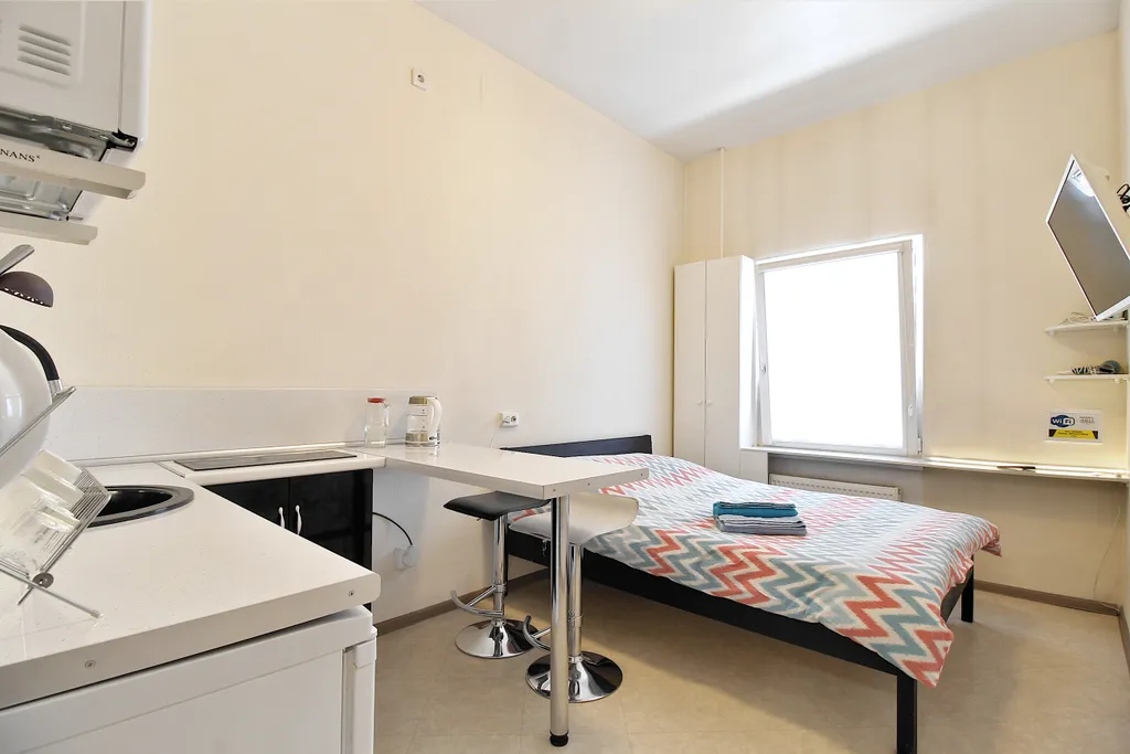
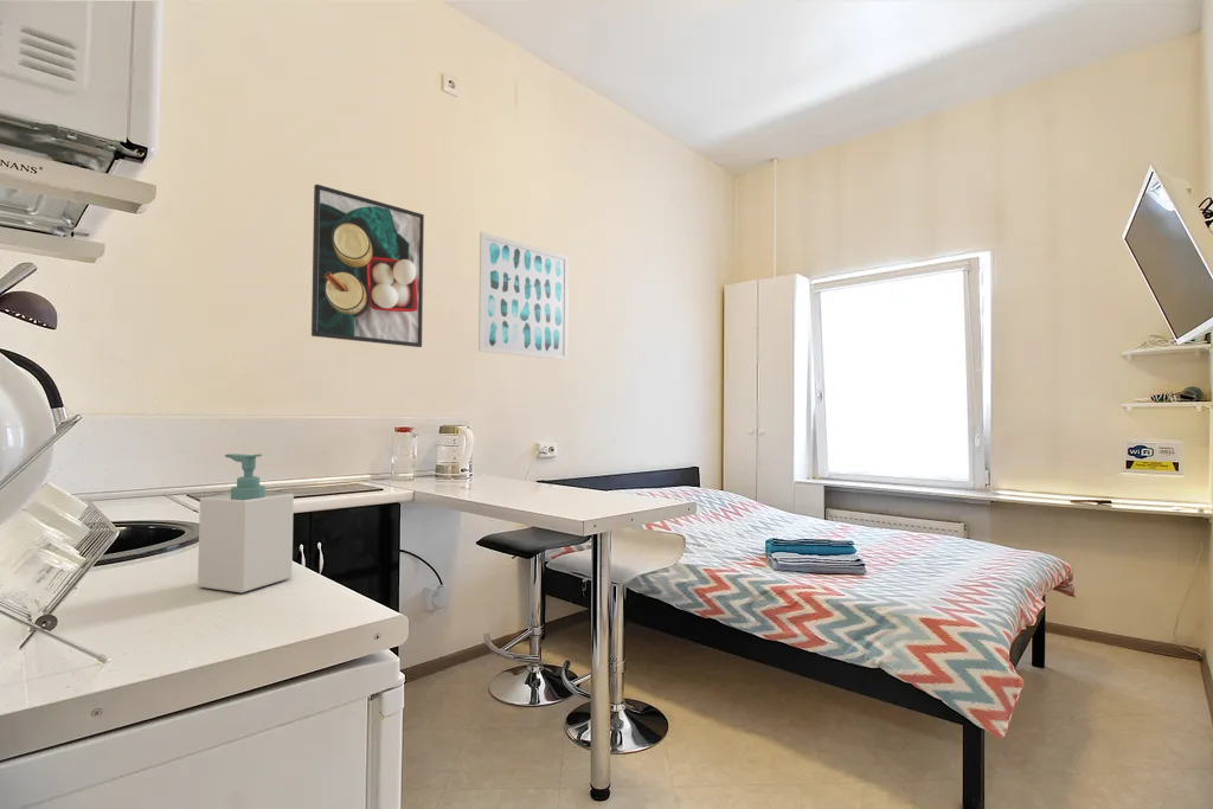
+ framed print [310,184,425,348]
+ soap bottle [197,452,295,593]
+ wall art [477,231,570,361]
